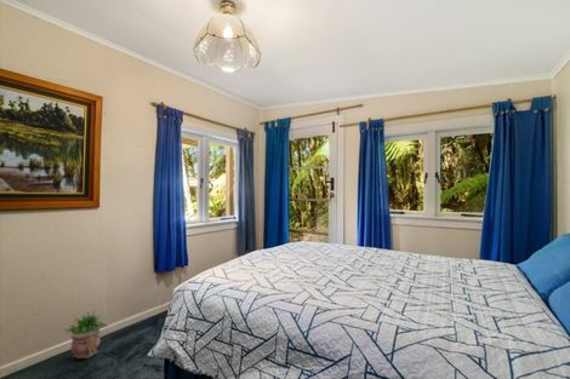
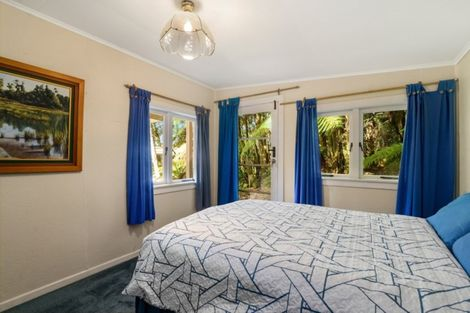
- potted plant [64,310,109,360]
